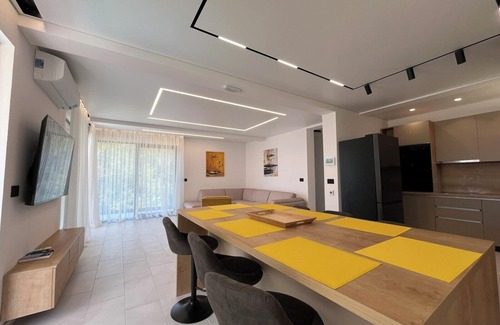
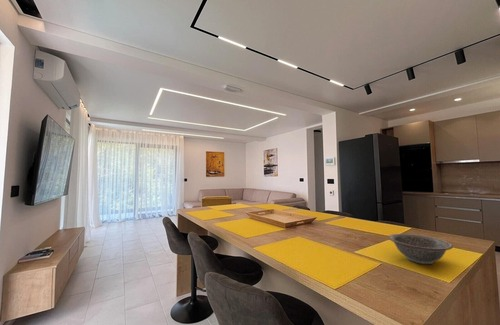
+ decorative bowl [387,233,454,265]
